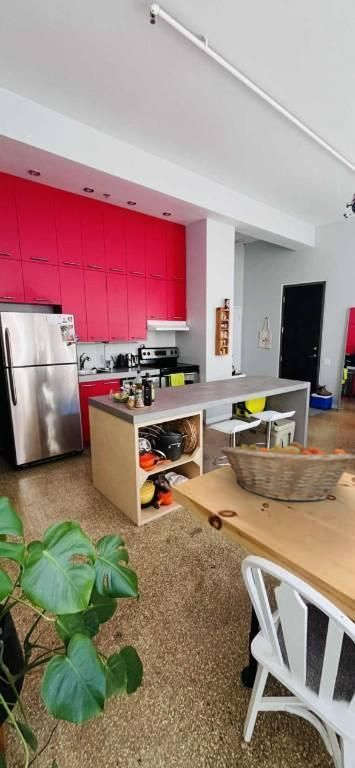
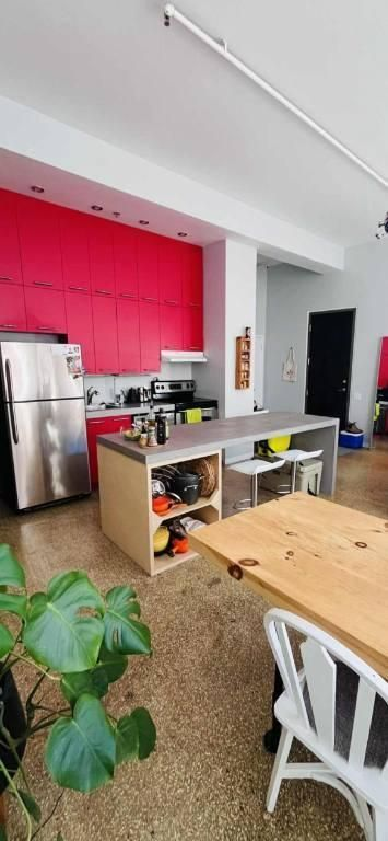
- fruit basket [219,437,355,503]
